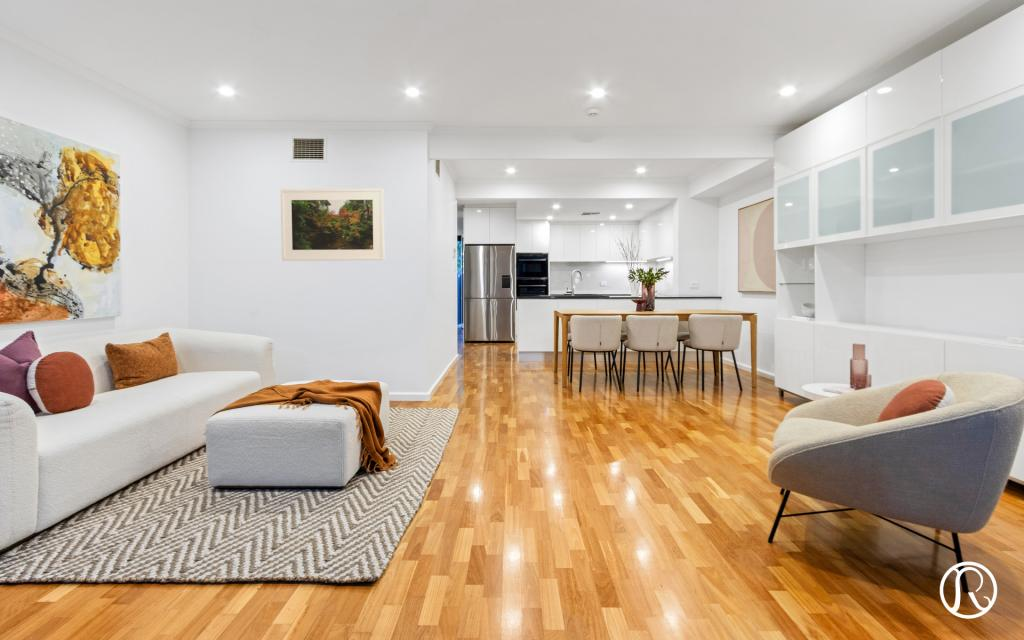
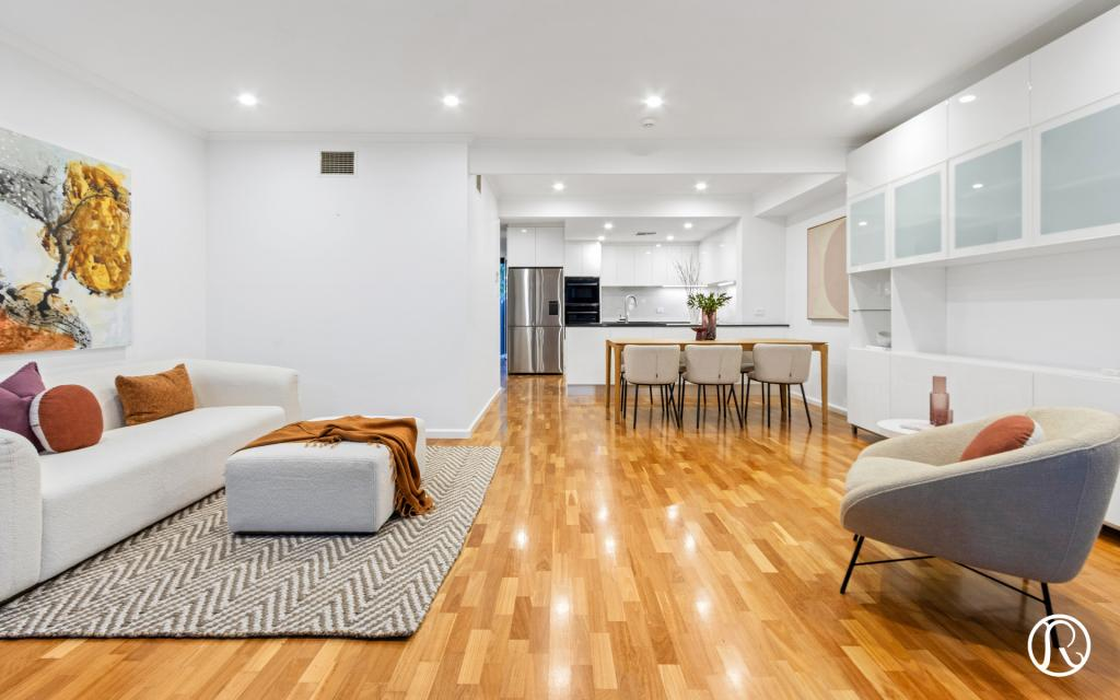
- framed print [279,188,385,262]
